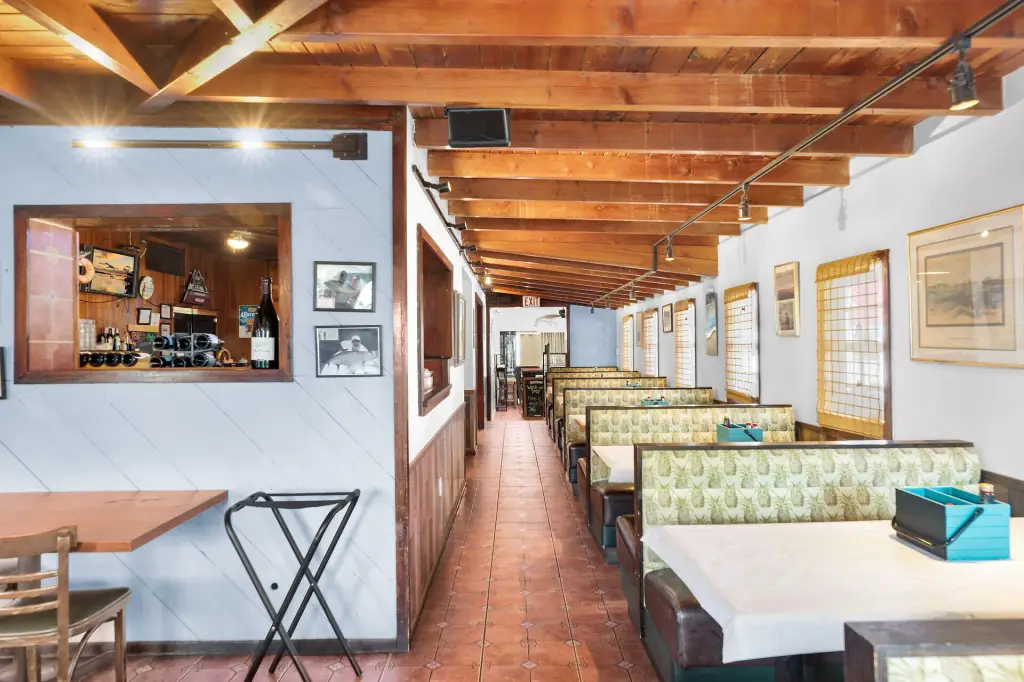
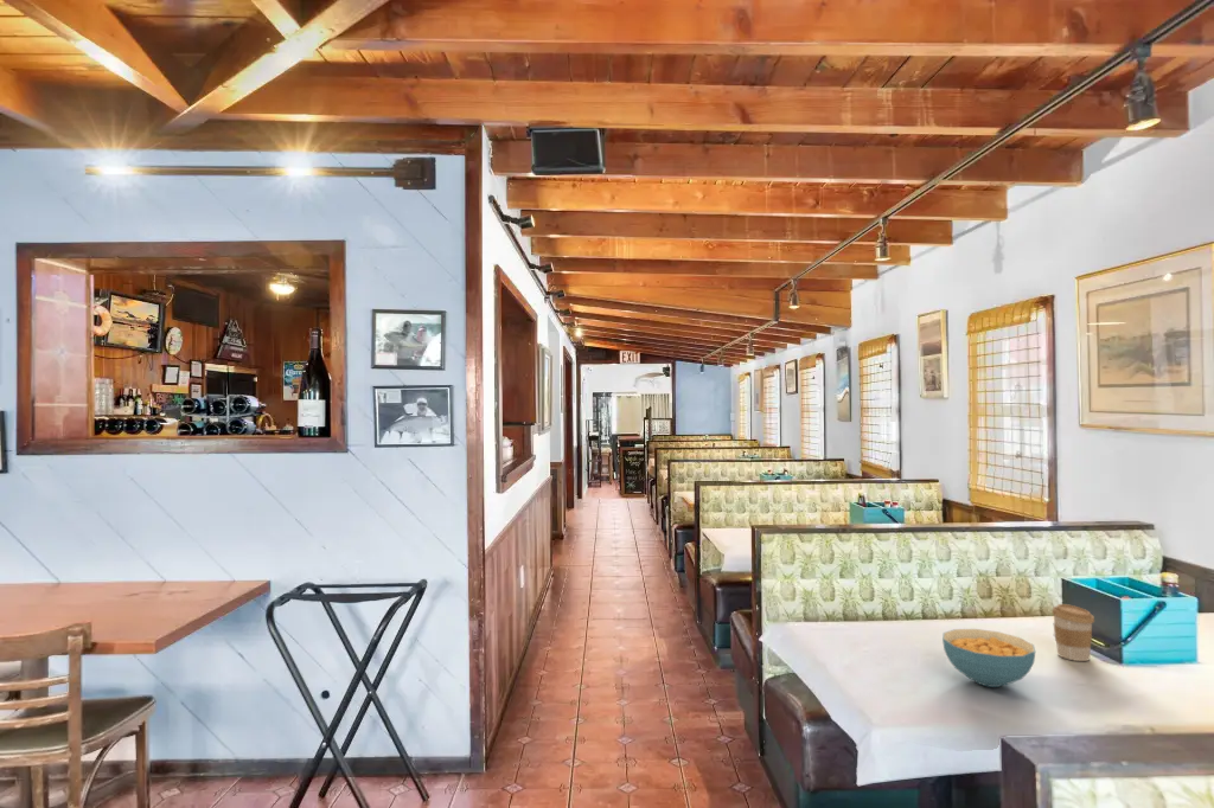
+ coffee cup [1050,603,1095,662]
+ cereal bowl [941,628,1036,688]
